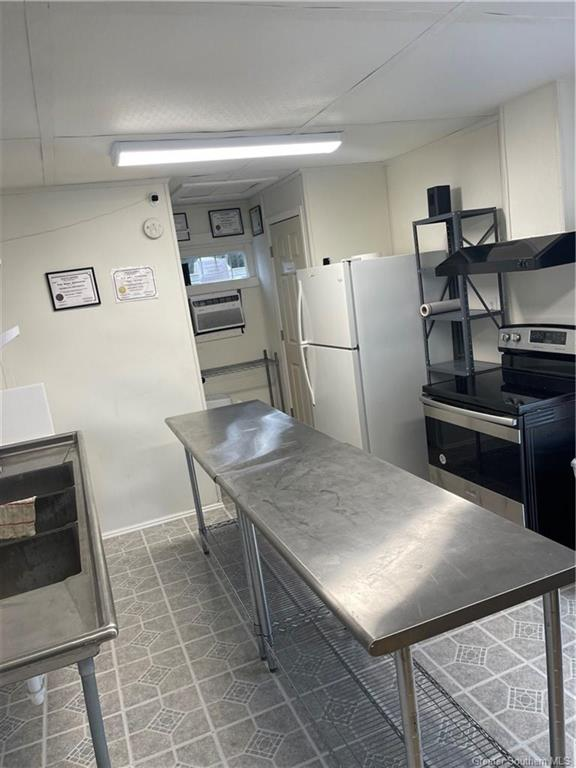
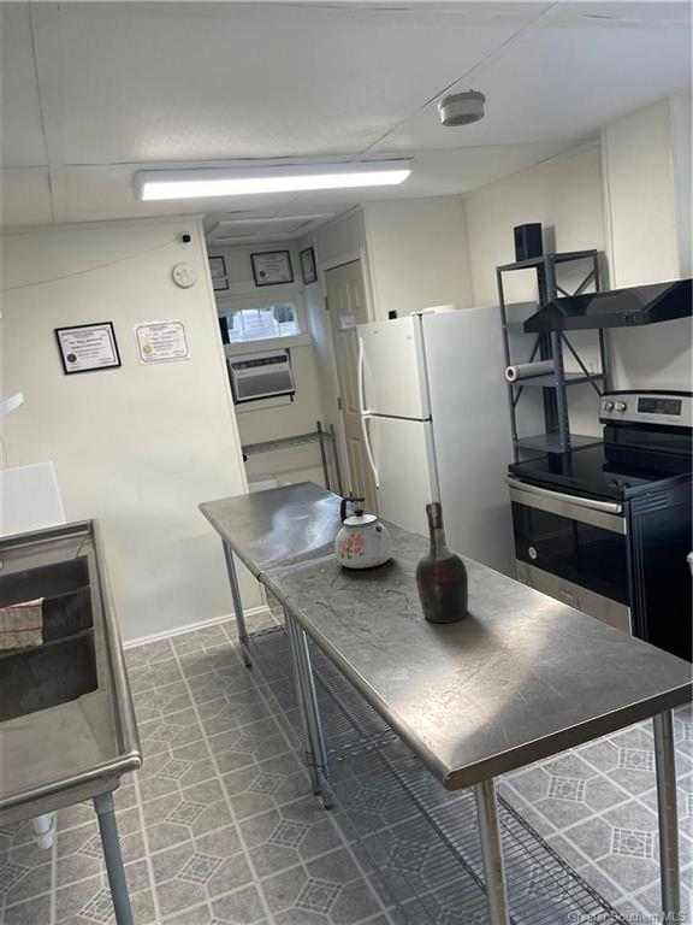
+ kettle [333,496,393,570]
+ smoke detector [437,88,487,128]
+ cognac bottle [414,500,469,624]
